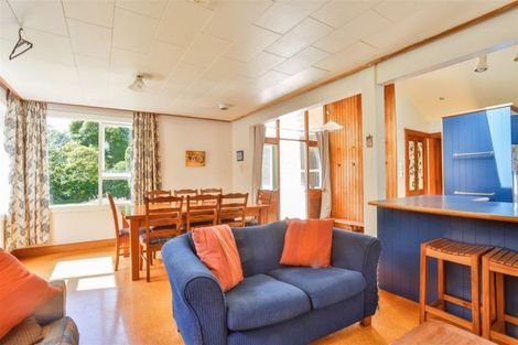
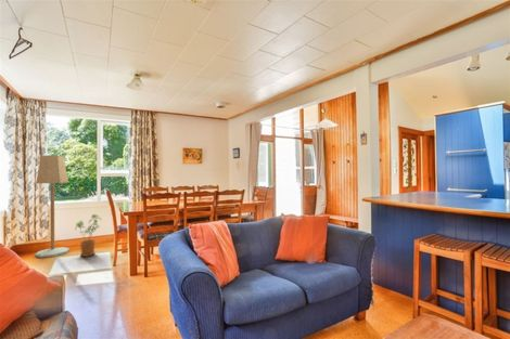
+ floor lamp [34,155,71,259]
+ house plant [74,213,102,258]
